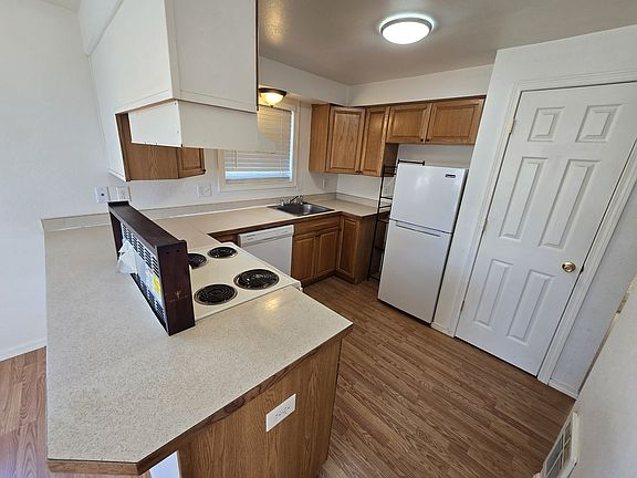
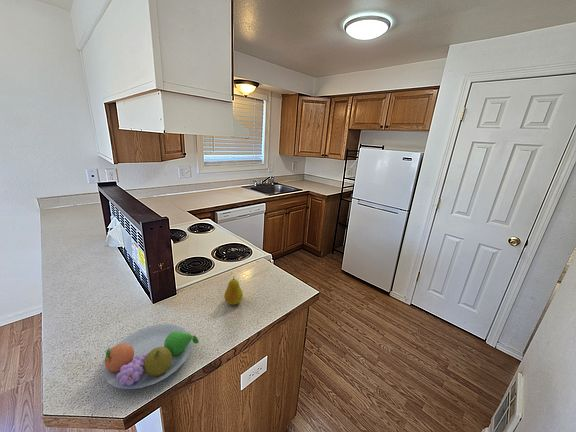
+ fruit [223,275,244,306]
+ fruit bowl [102,323,199,390]
